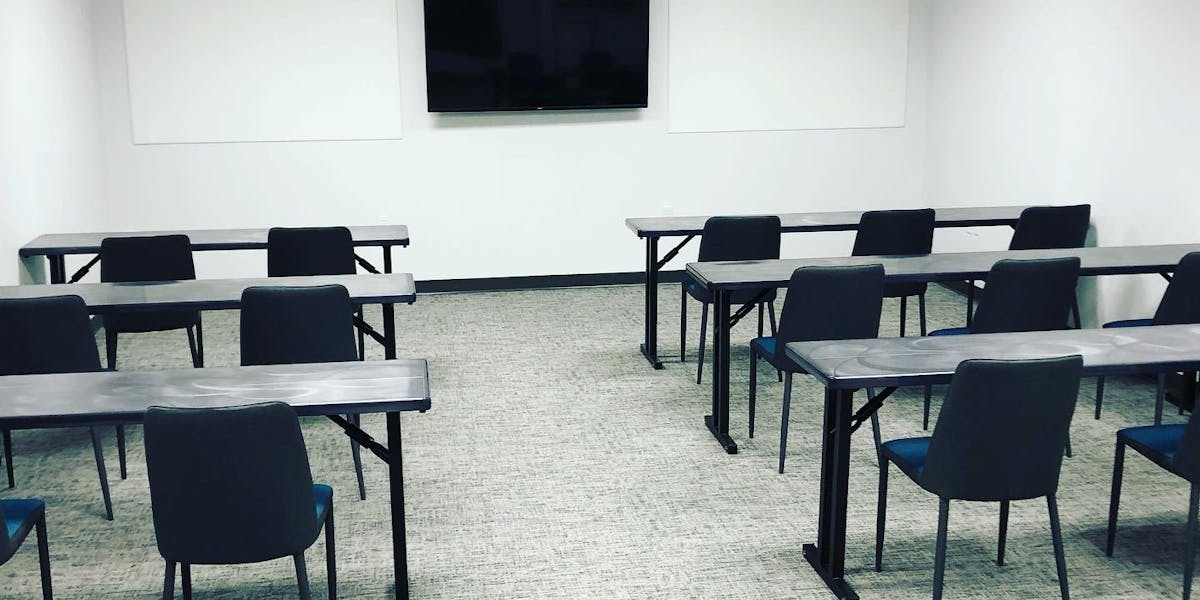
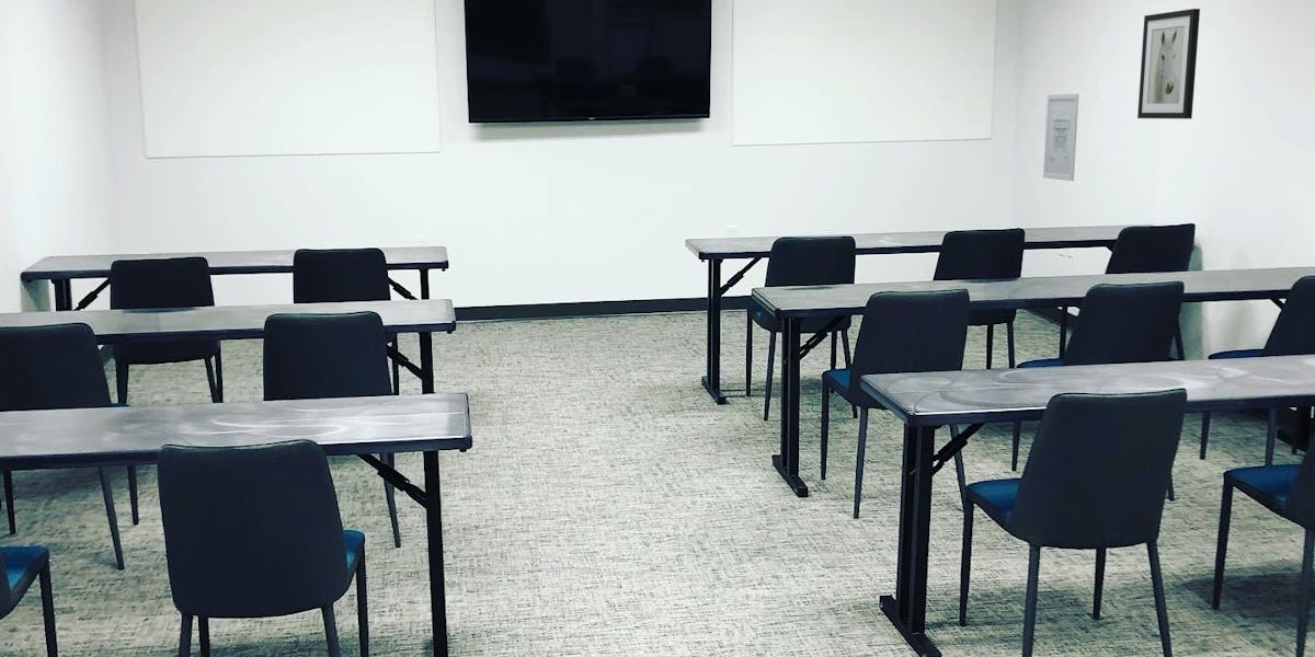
+ wall art [1042,93,1079,182]
+ wall art [1136,8,1201,119]
